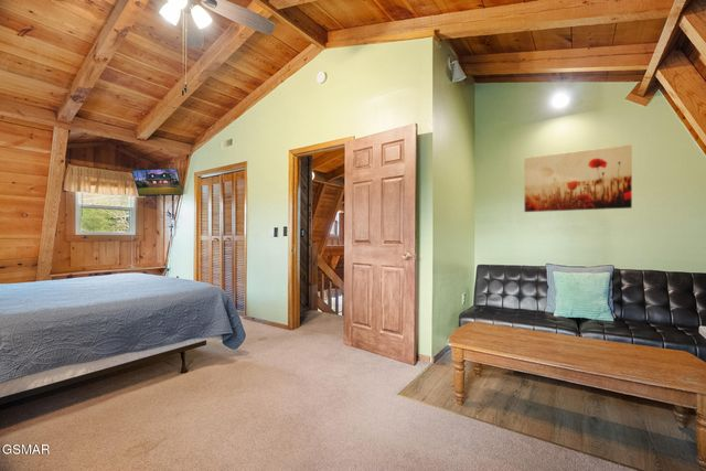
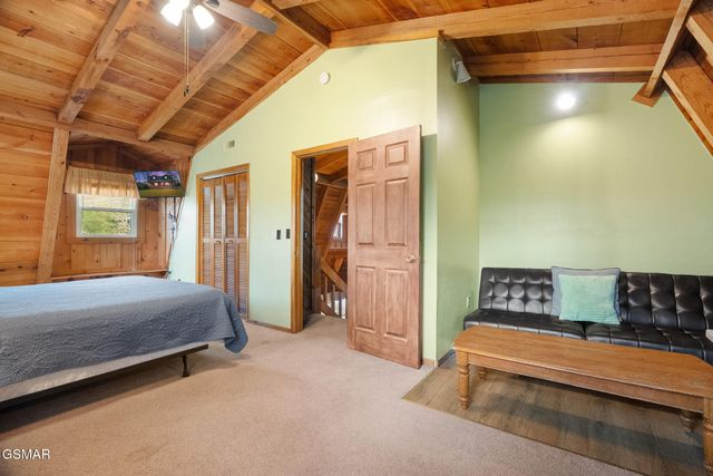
- wall art [523,143,633,213]
